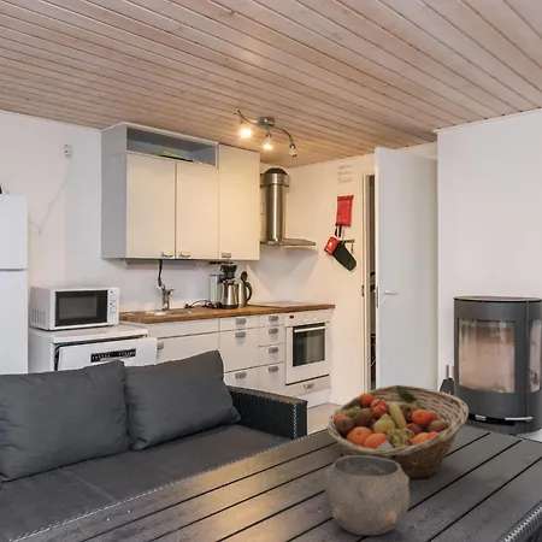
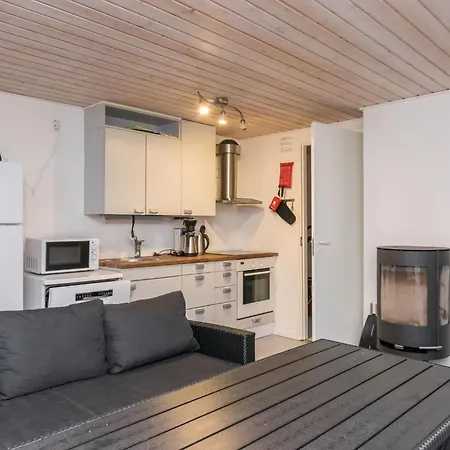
- bowl [324,455,411,536]
- fruit basket [325,384,470,481]
